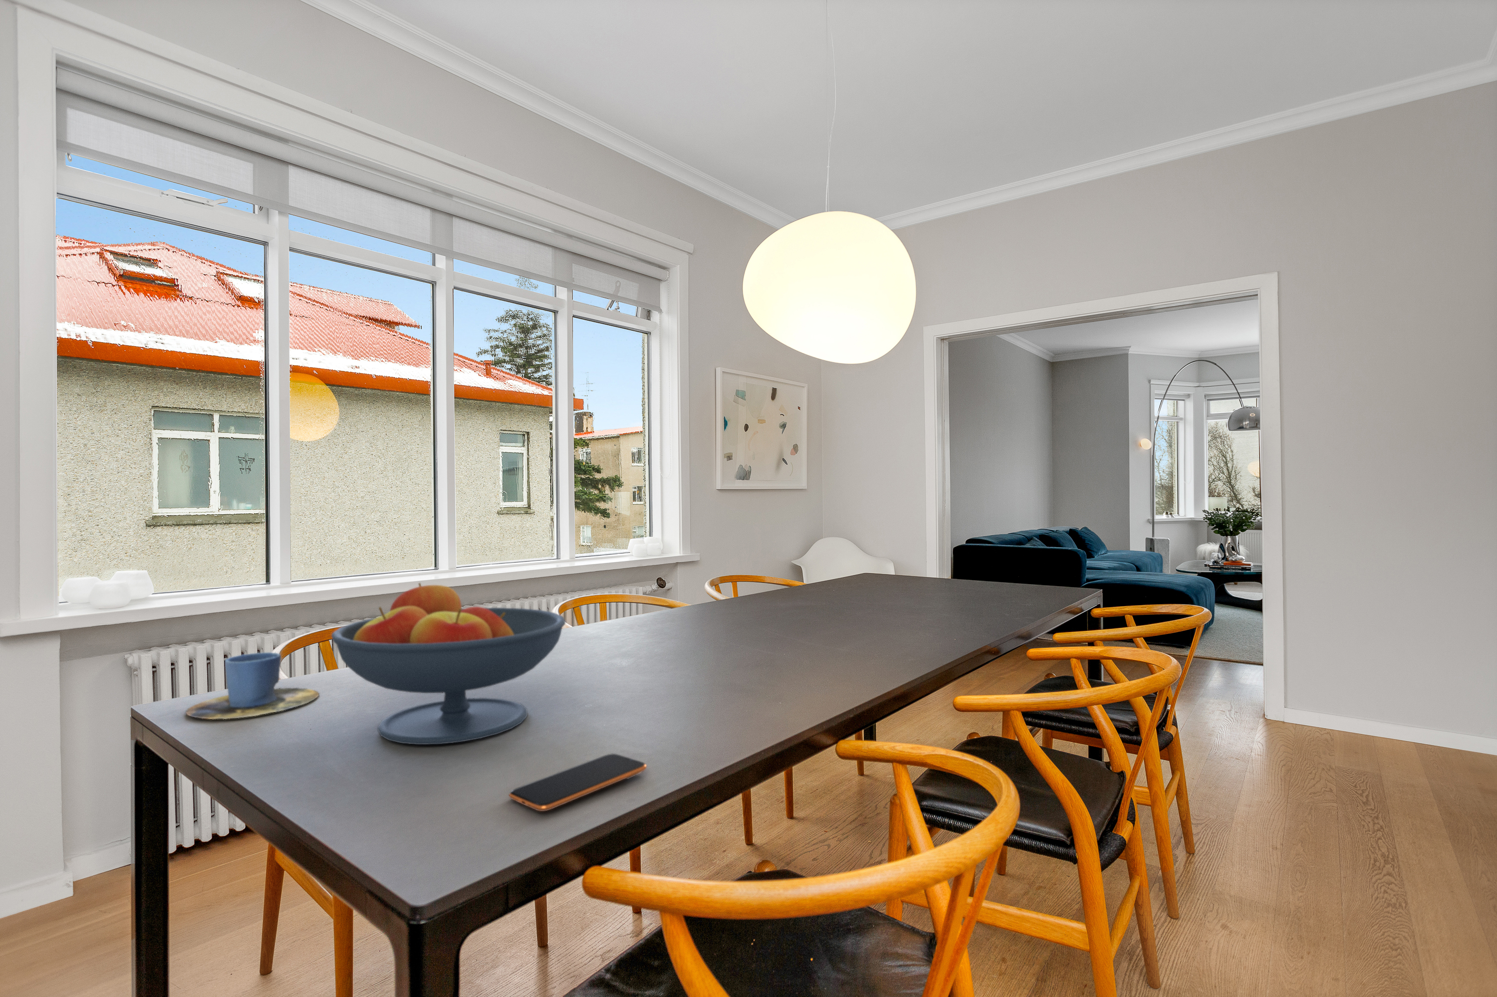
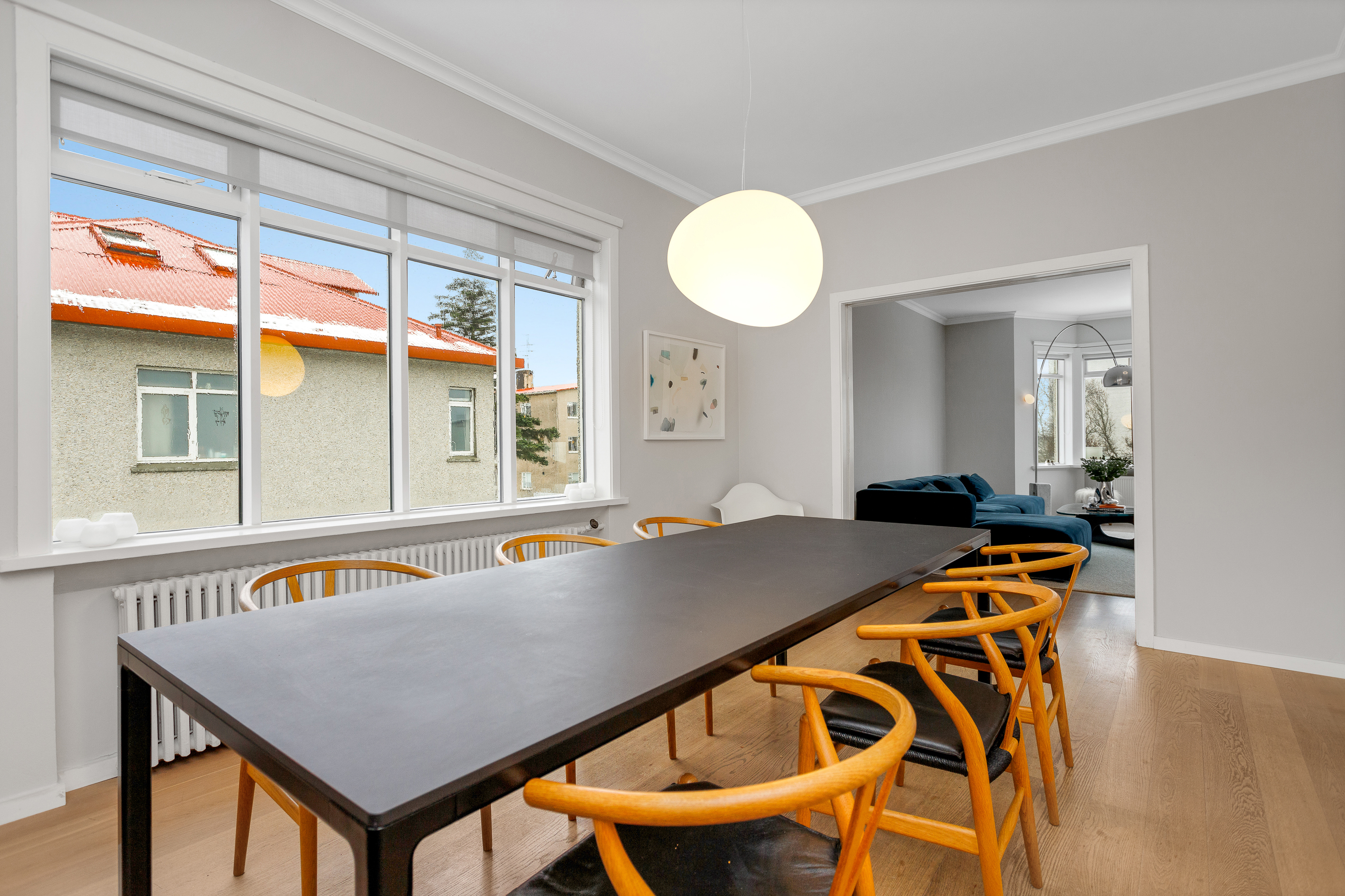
- cup [185,652,319,720]
- fruit bowl [331,583,565,746]
- smartphone [509,753,647,812]
